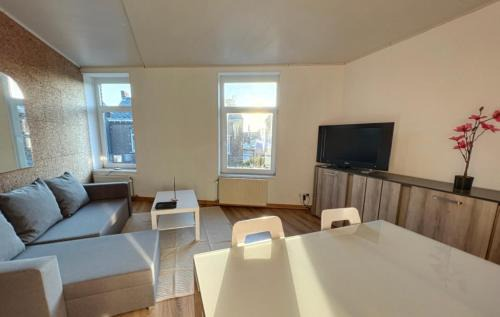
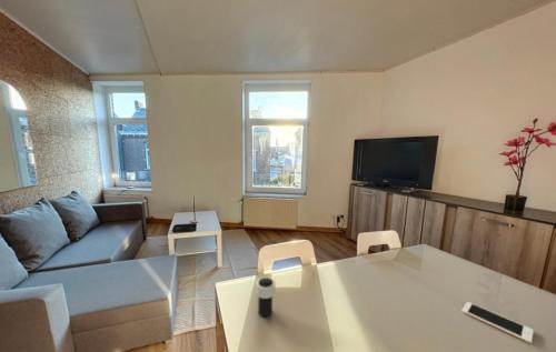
+ cell phone [461,301,535,344]
+ cup [255,276,277,318]
